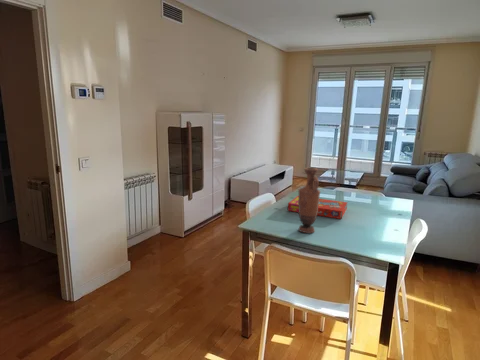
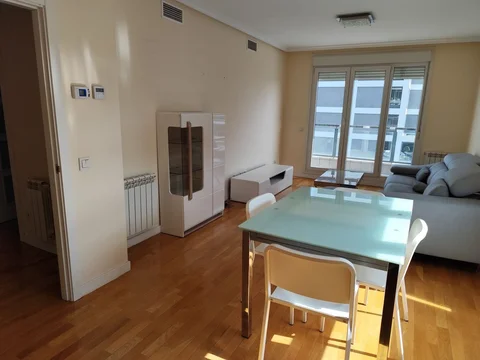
- vase [297,167,321,234]
- snack box [287,195,348,220]
